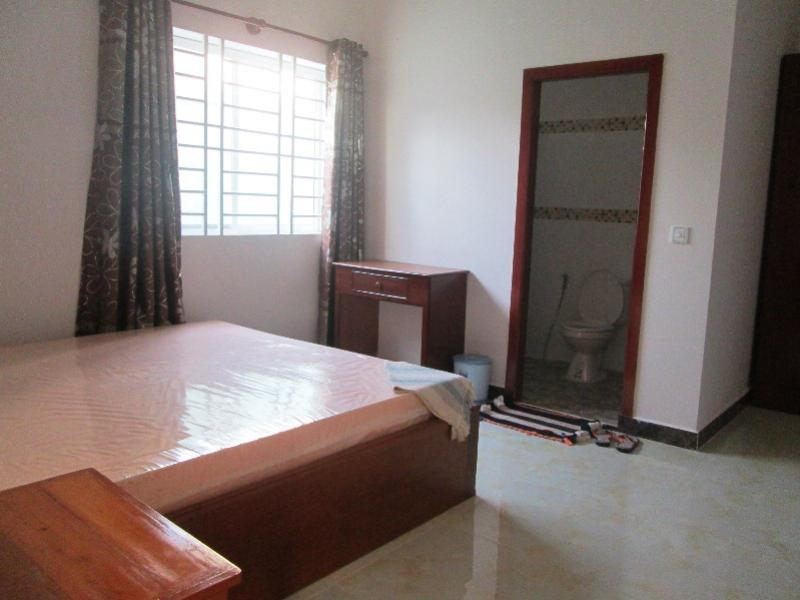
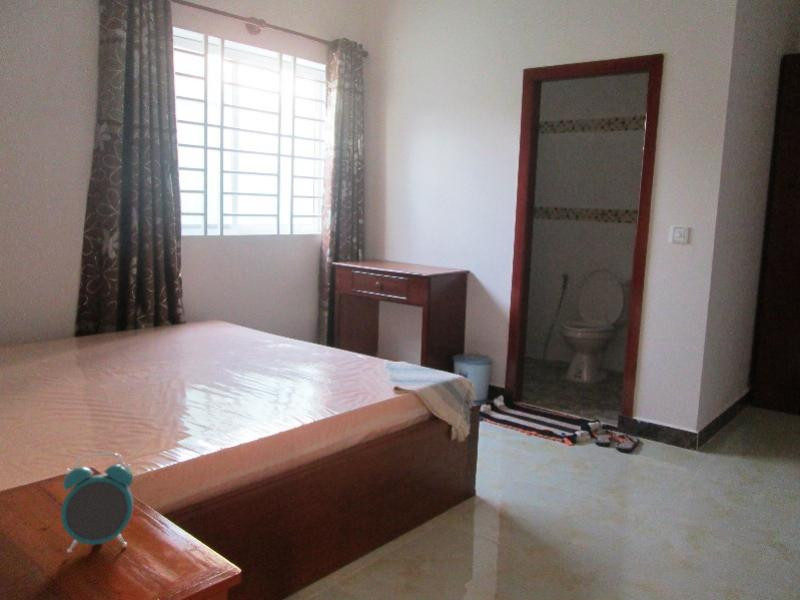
+ alarm clock [60,452,135,553]
